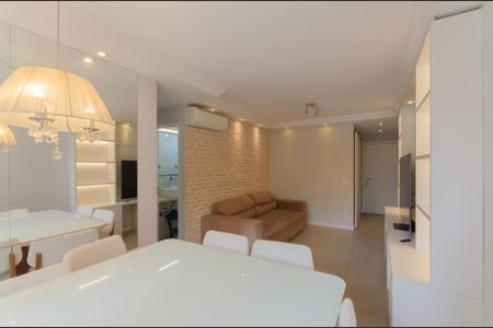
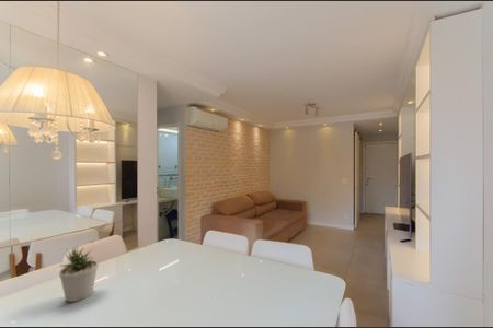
+ potted plant [58,244,100,303]
